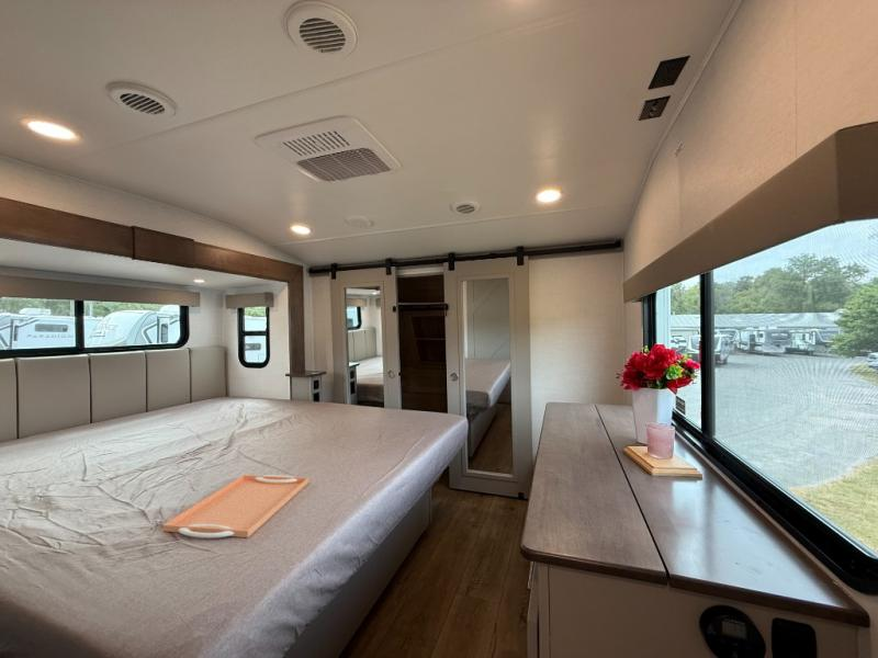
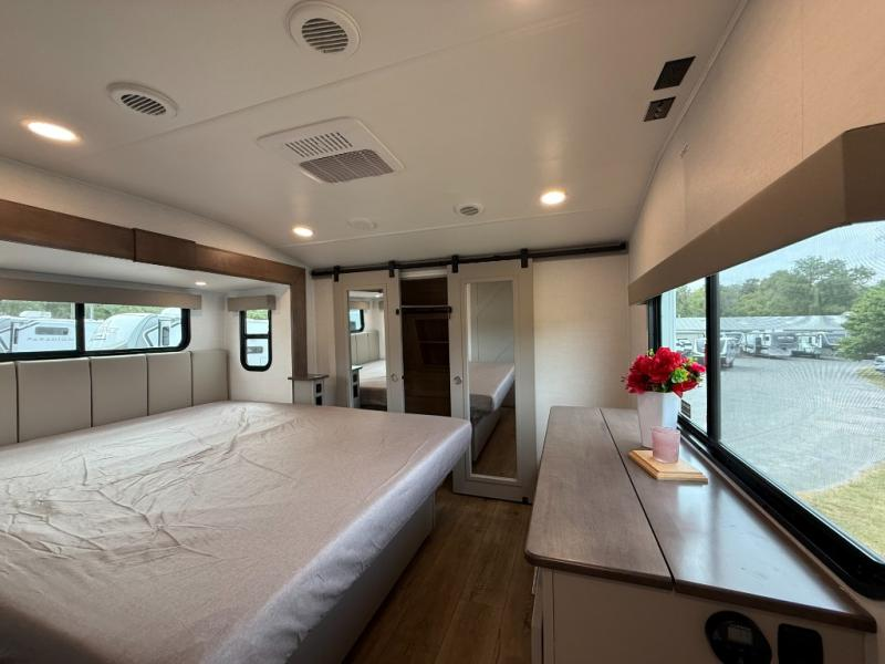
- serving tray [162,474,309,538]
